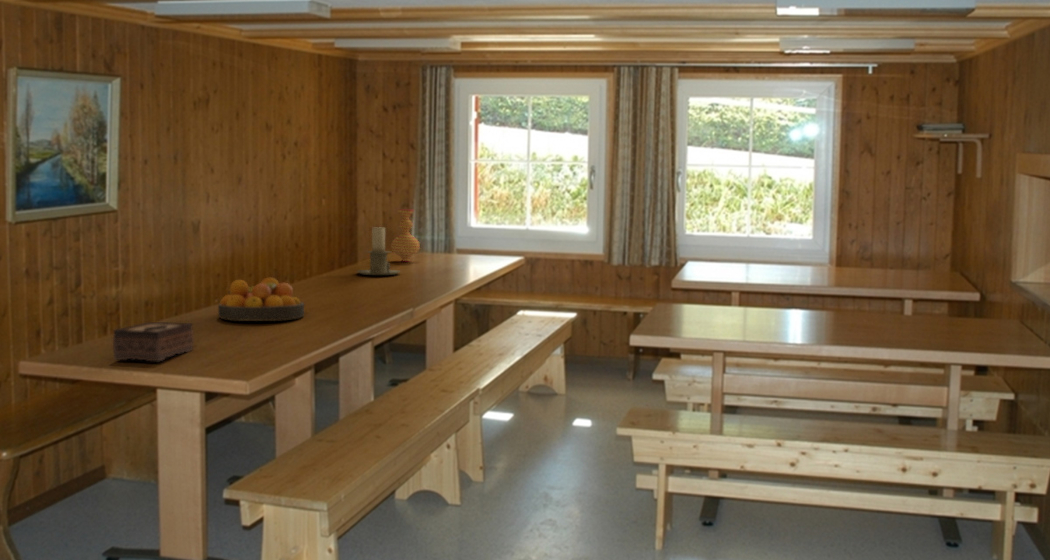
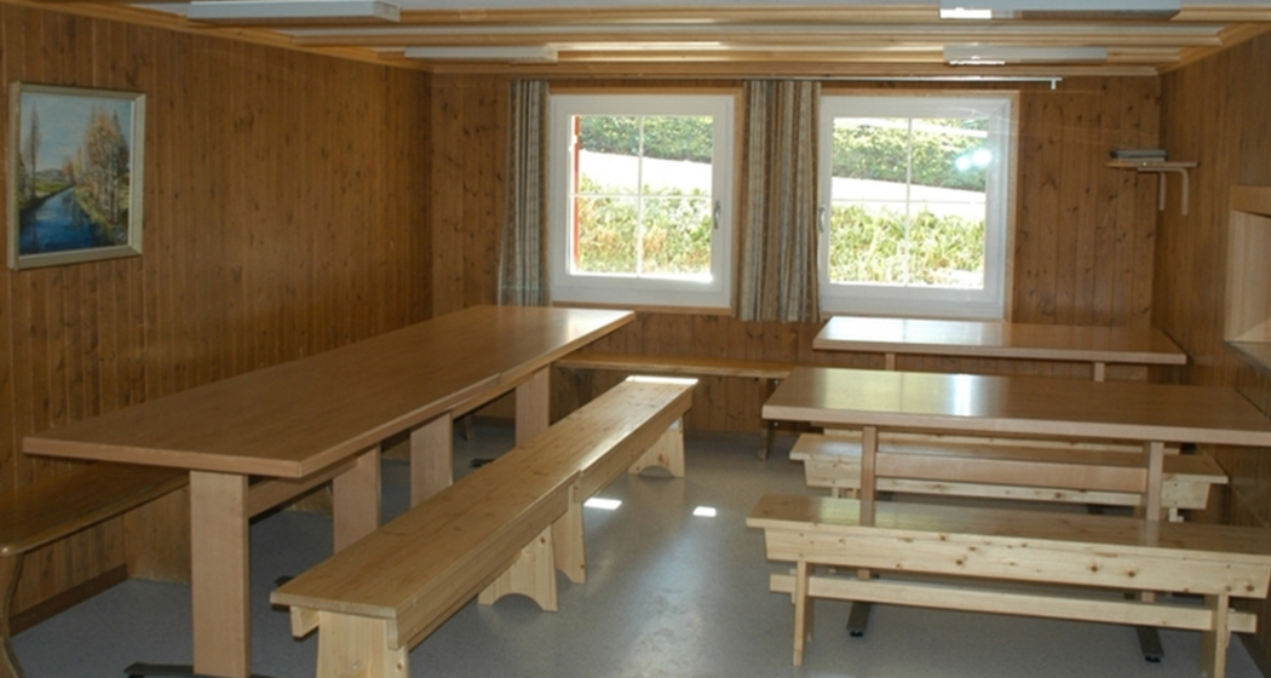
- tissue box [112,321,194,362]
- candle holder [356,226,402,276]
- fruit bowl [217,276,305,322]
- vase [390,209,421,262]
